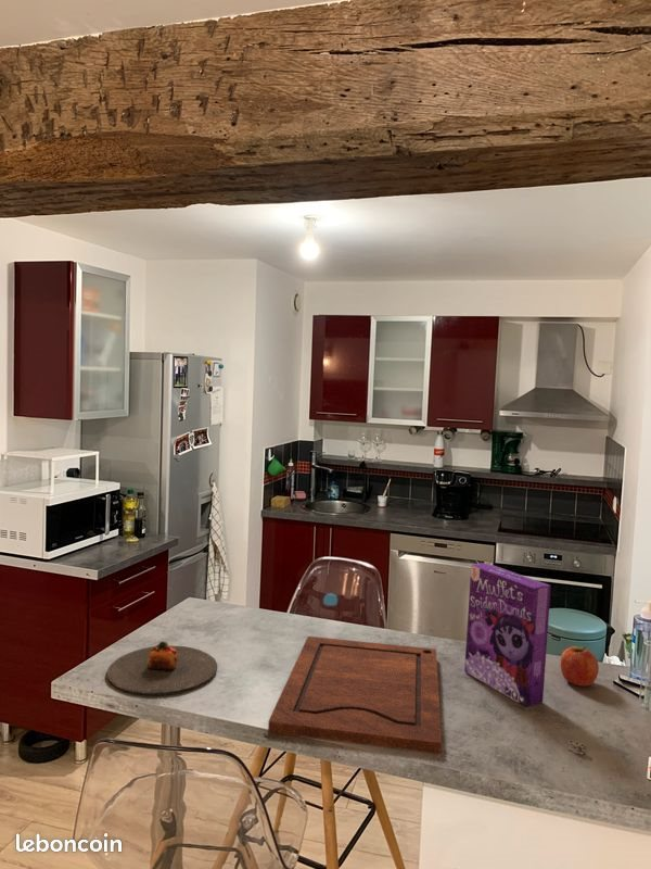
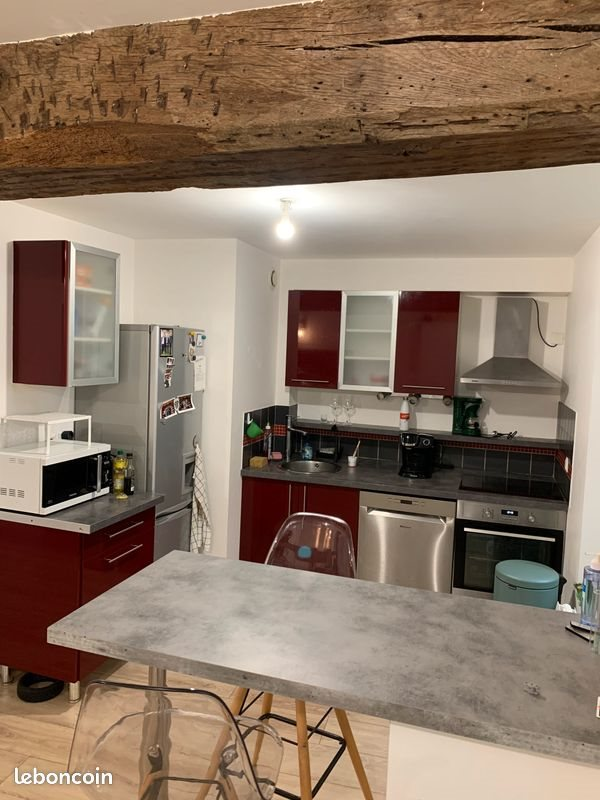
- cutting board [267,635,443,755]
- fruit [560,645,600,688]
- cereal box [463,562,552,708]
- plate [106,640,218,696]
